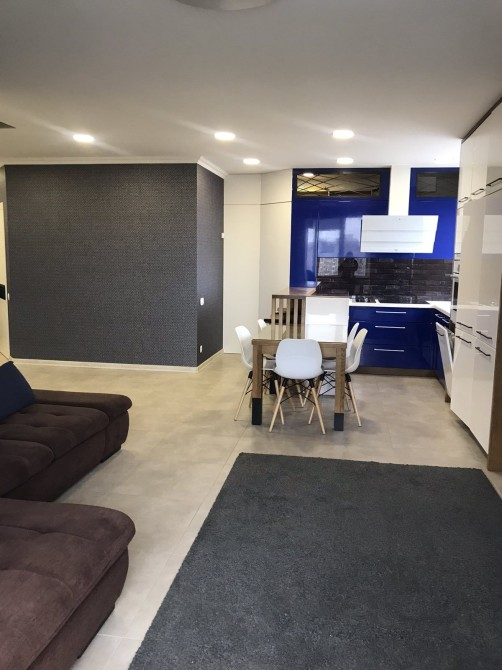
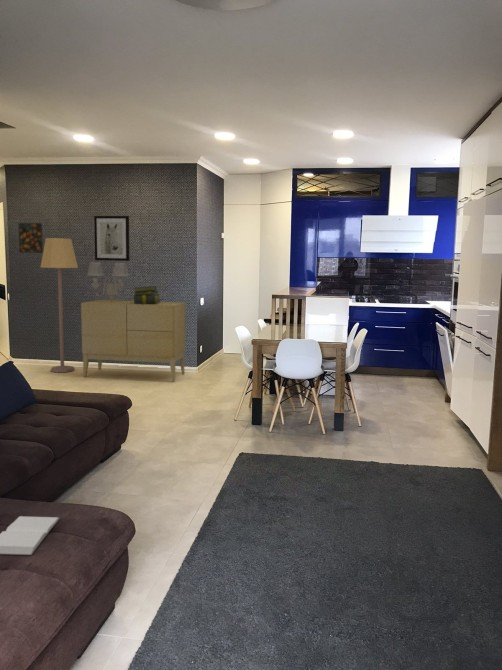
+ book [0,515,61,556]
+ lamp [40,237,79,373]
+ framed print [17,222,44,254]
+ stack of books [133,285,161,304]
+ sideboard [80,299,186,383]
+ wall sconce [86,261,130,300]
+ wall art [93,215,130,262]
